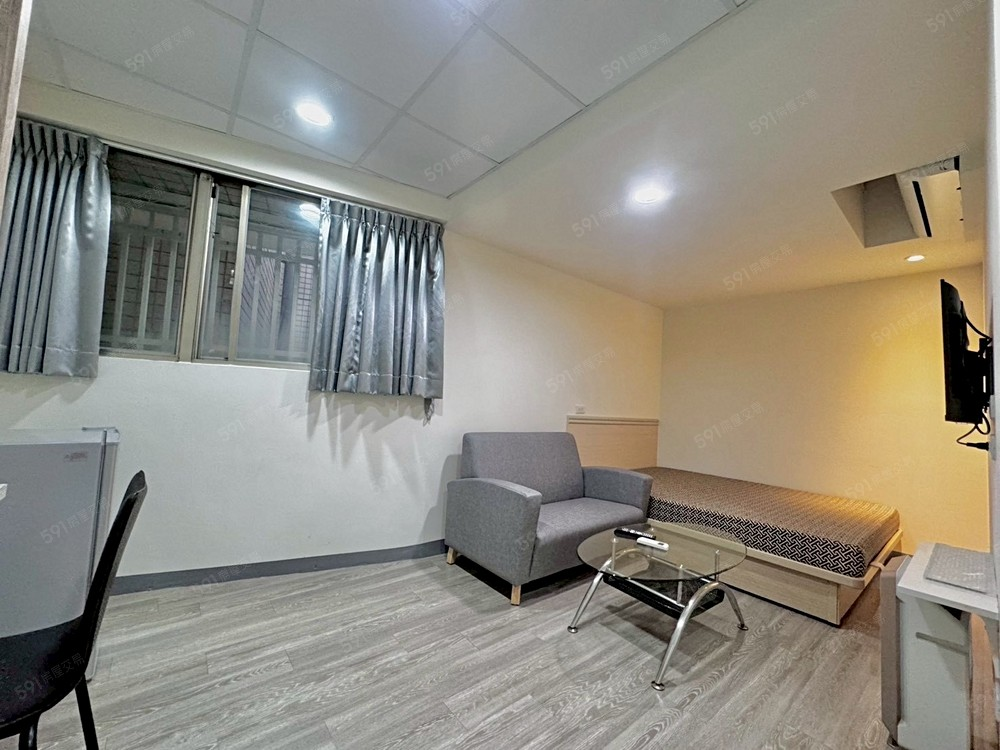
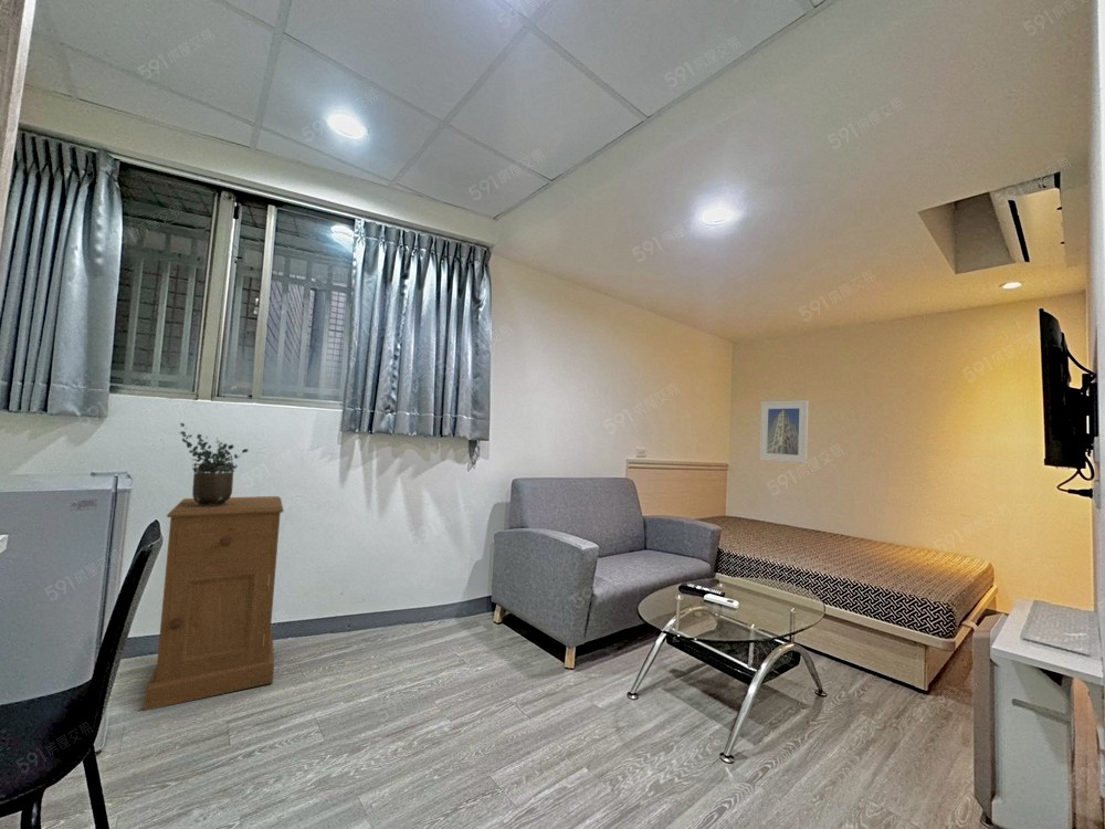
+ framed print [758,399,810,464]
+ cabinet [143,495,284,712]
+ potted plant [179,422,250,505]
